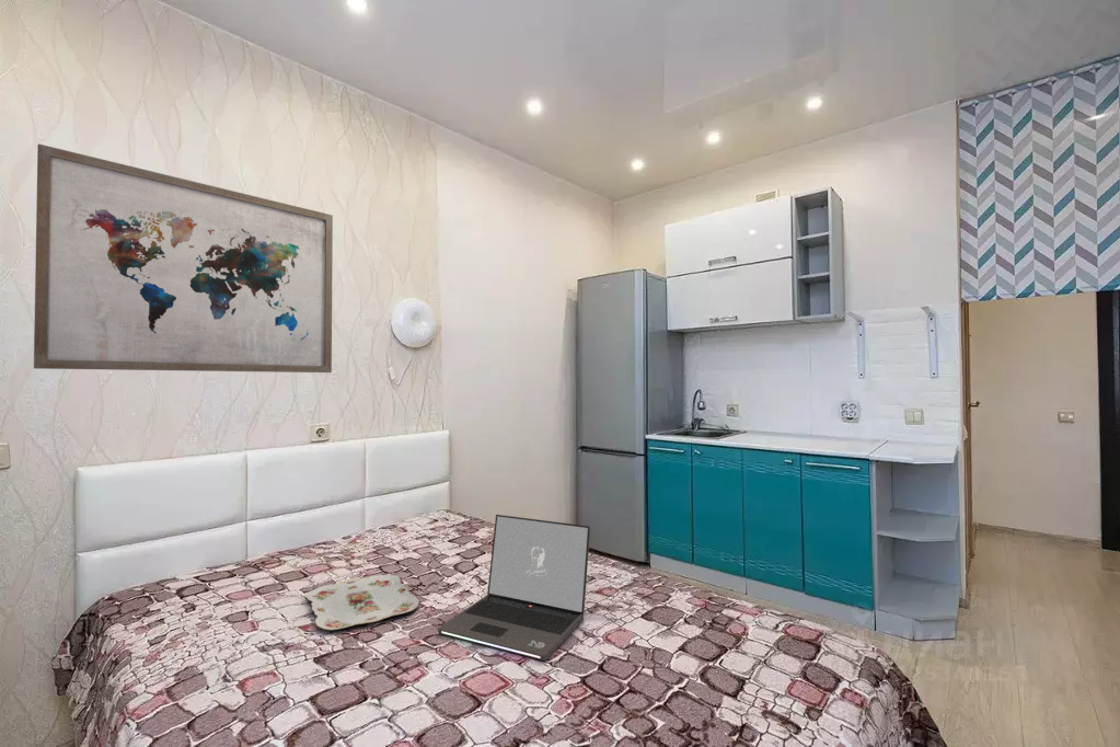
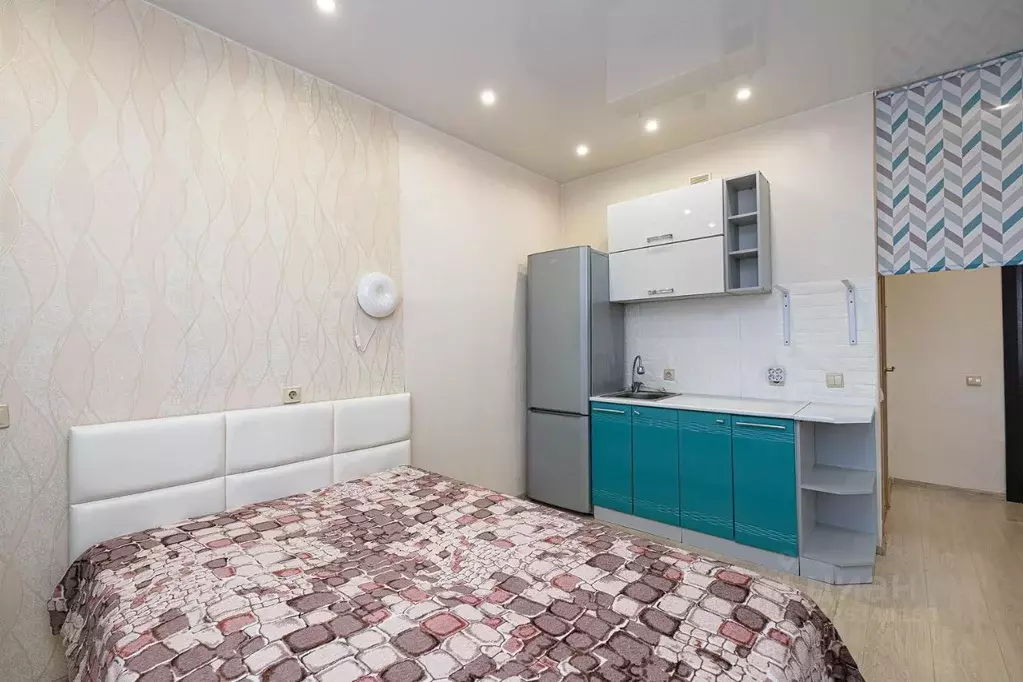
- laptop [437,514,591,662]
- serving tray [305,574,420,631]
- wall art [33,143,334,373]
